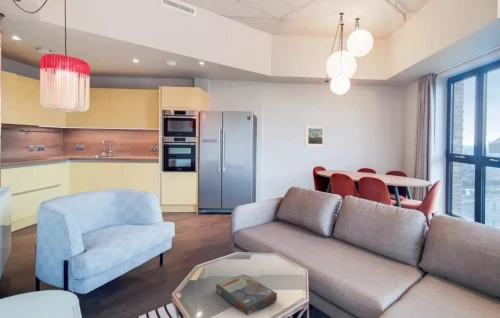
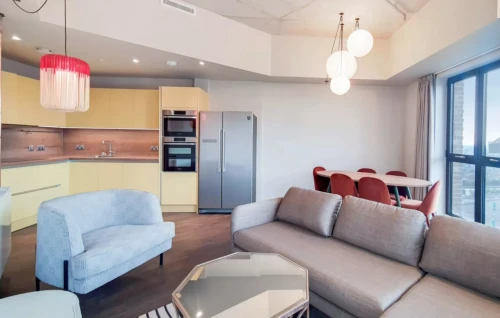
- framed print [304,124,327,149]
- board game [215,273,278,316]
